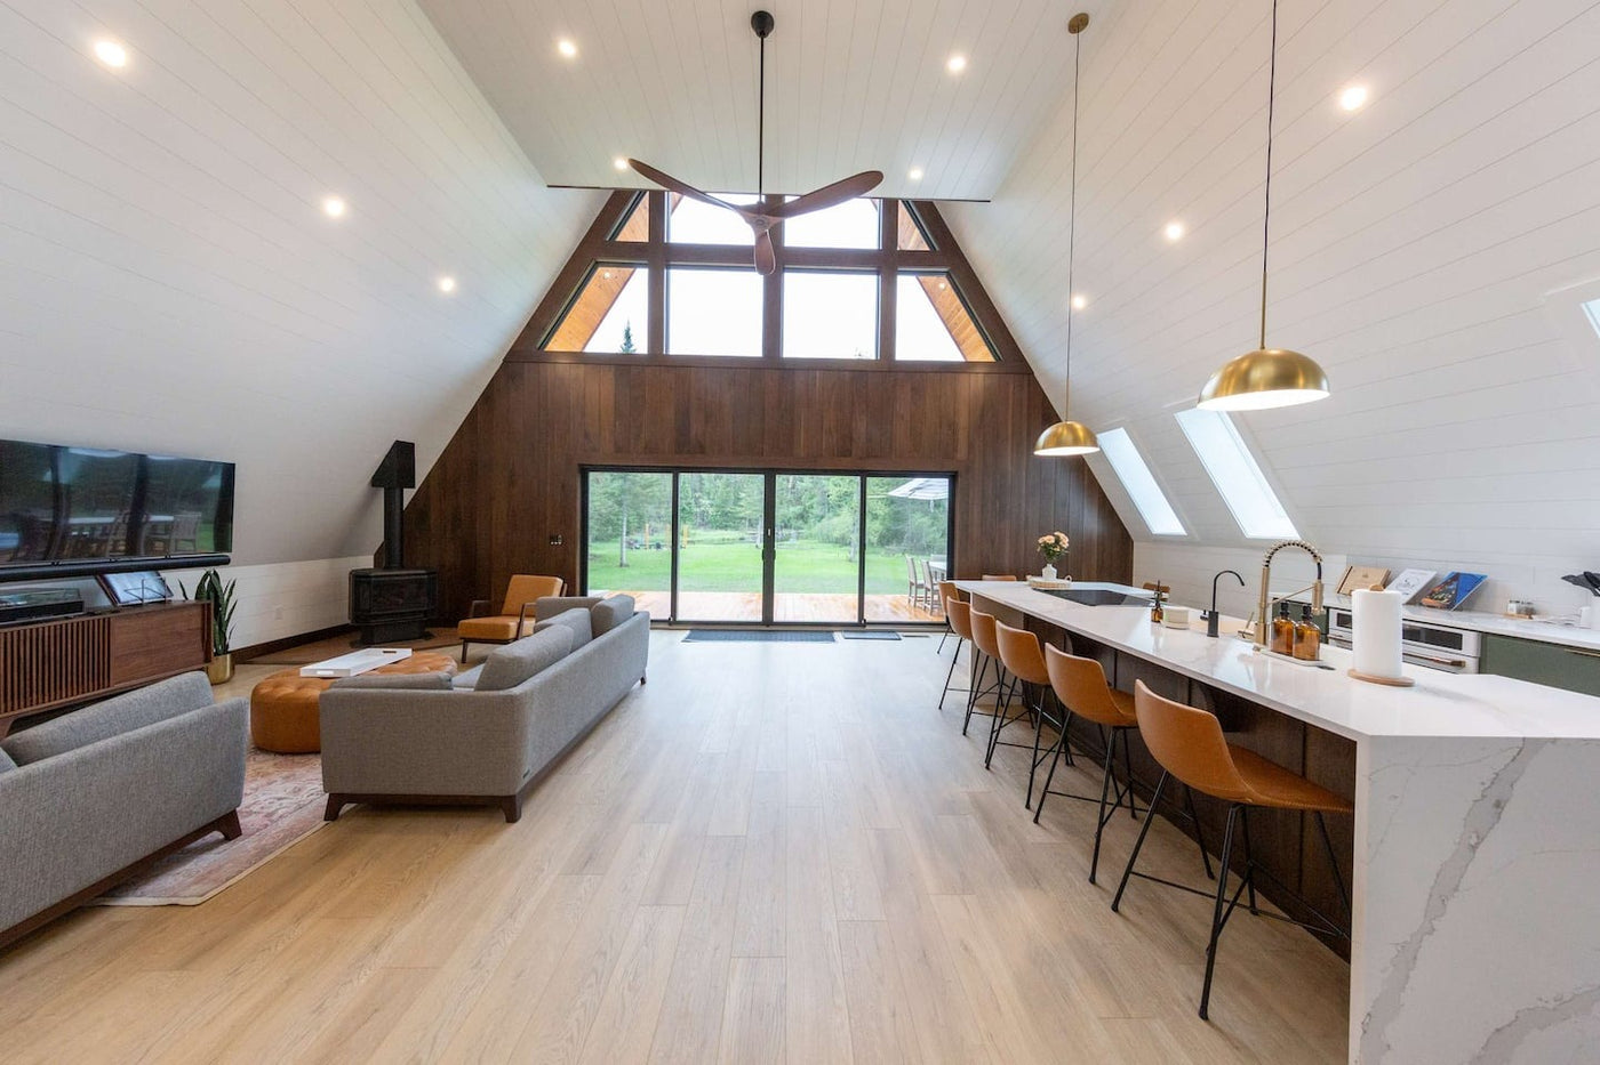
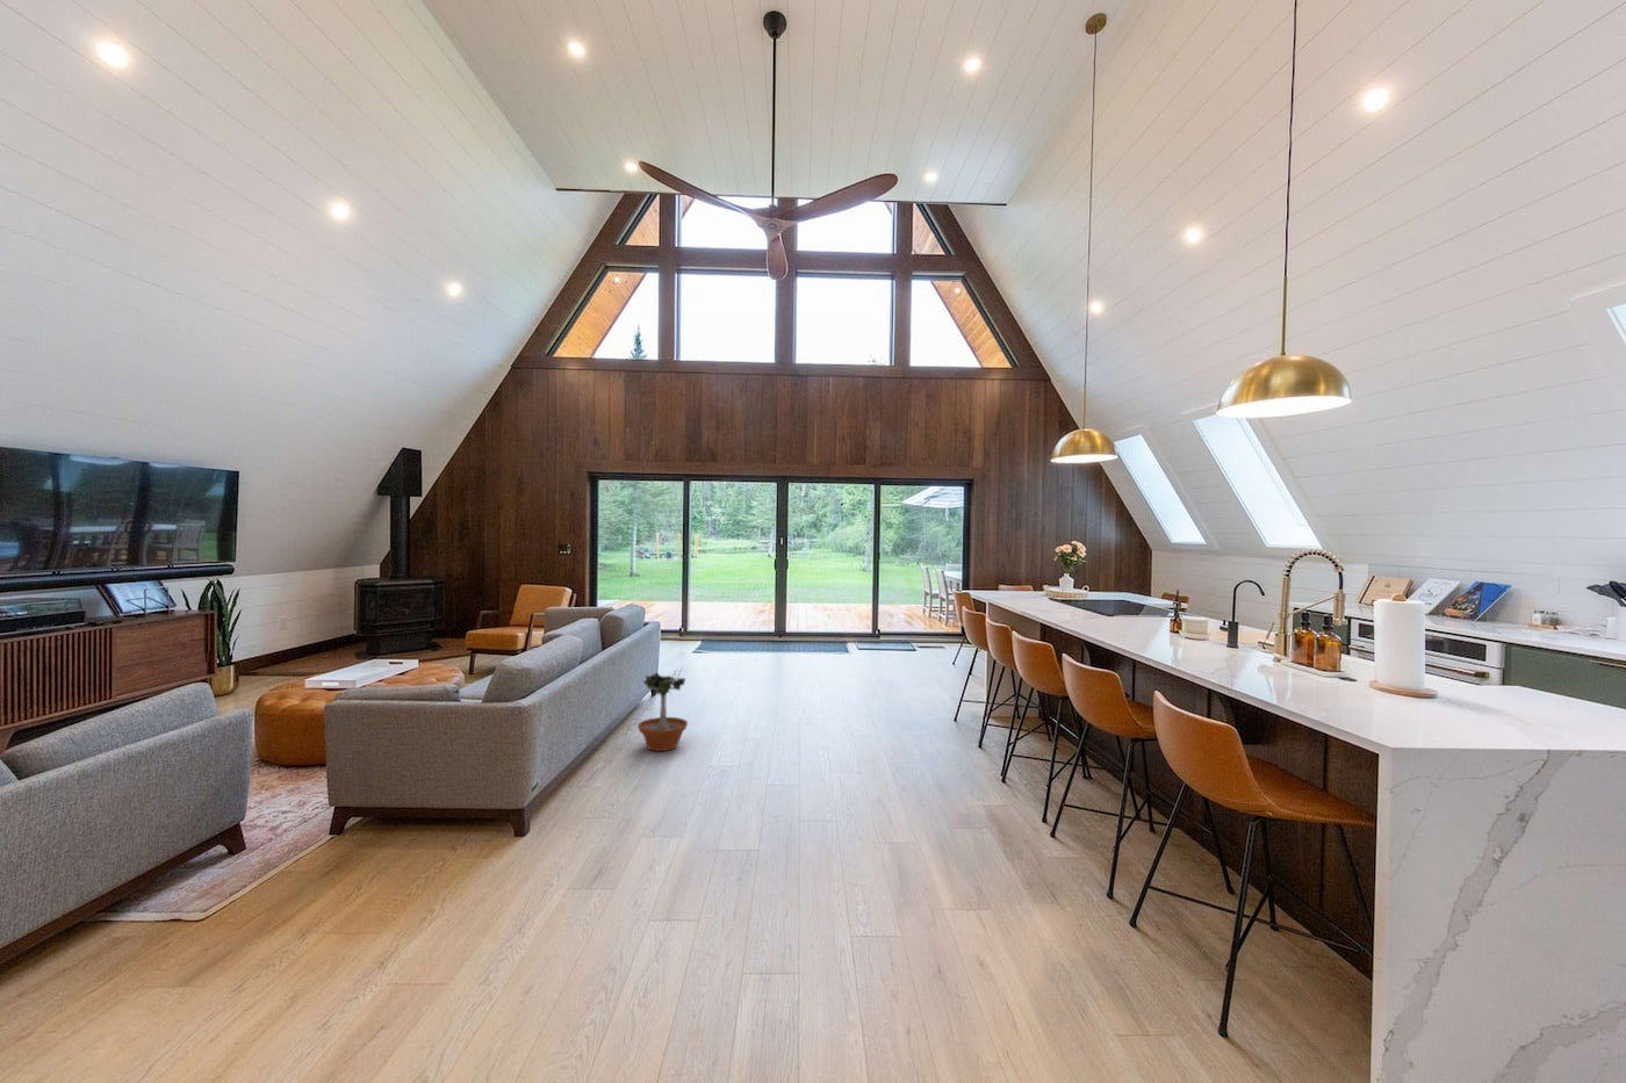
+ potted tree [636,668,689,752]
